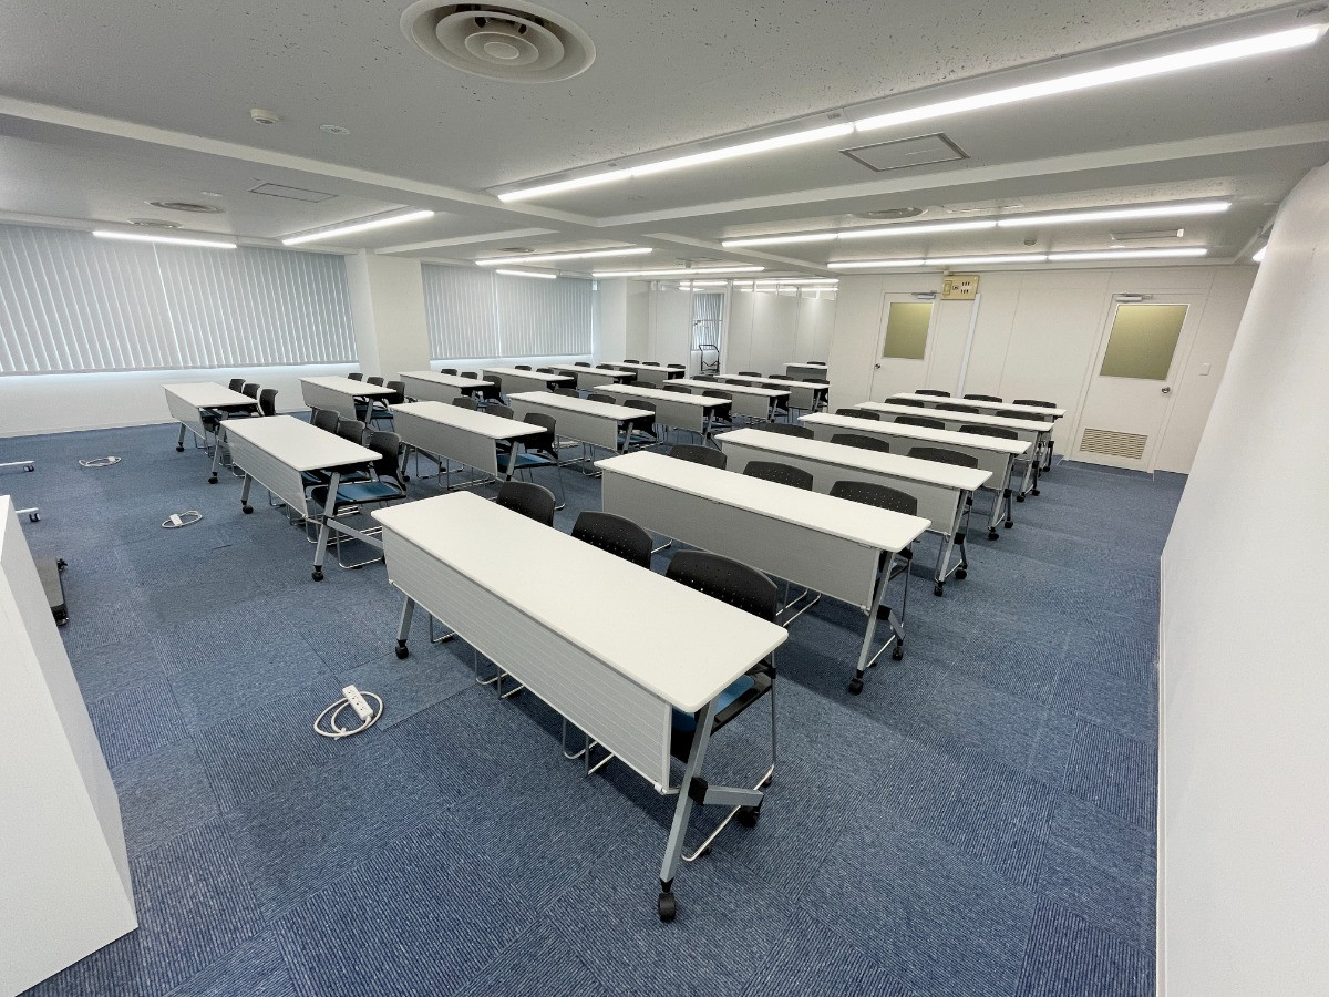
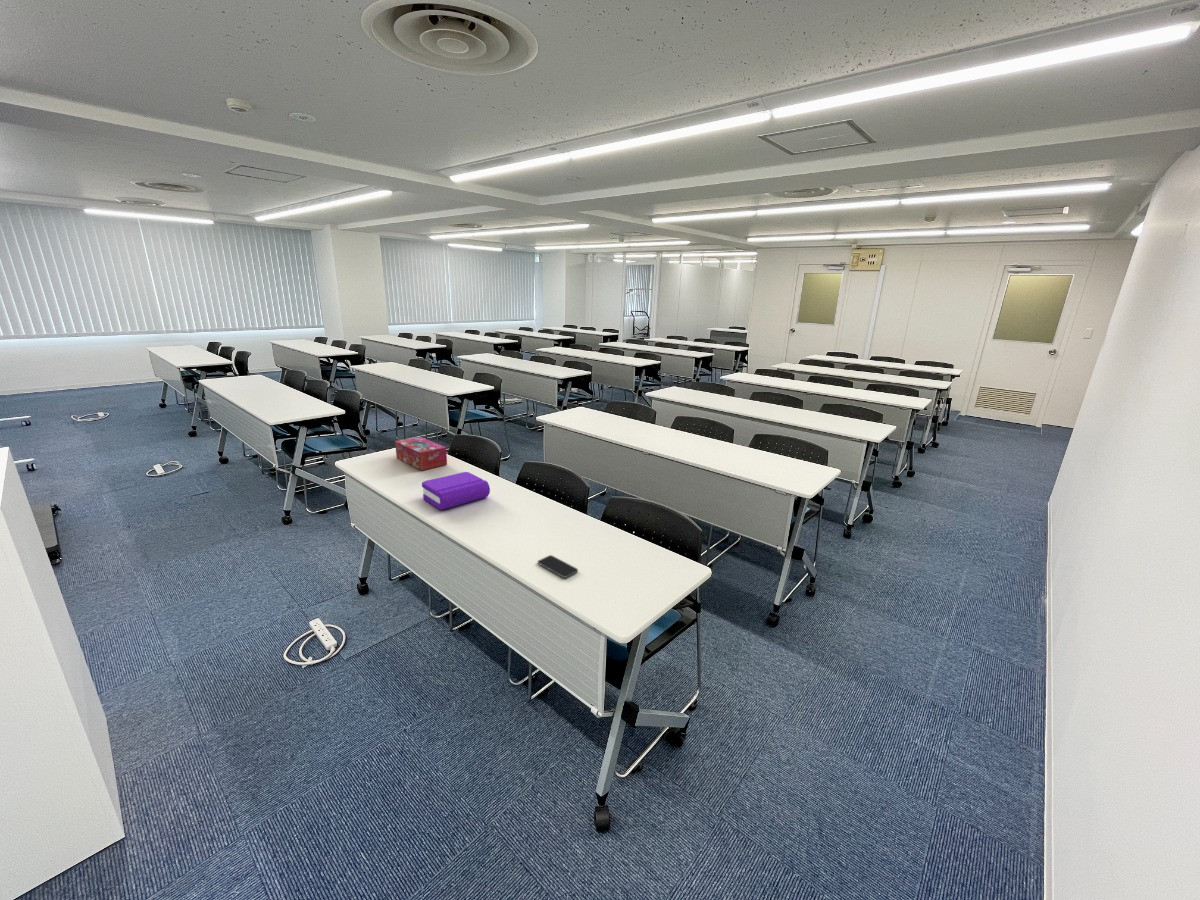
+ tissue box [394,436,448,471]
+ smartphone [537,554,579,579]
+ book [421,471,491,511]
